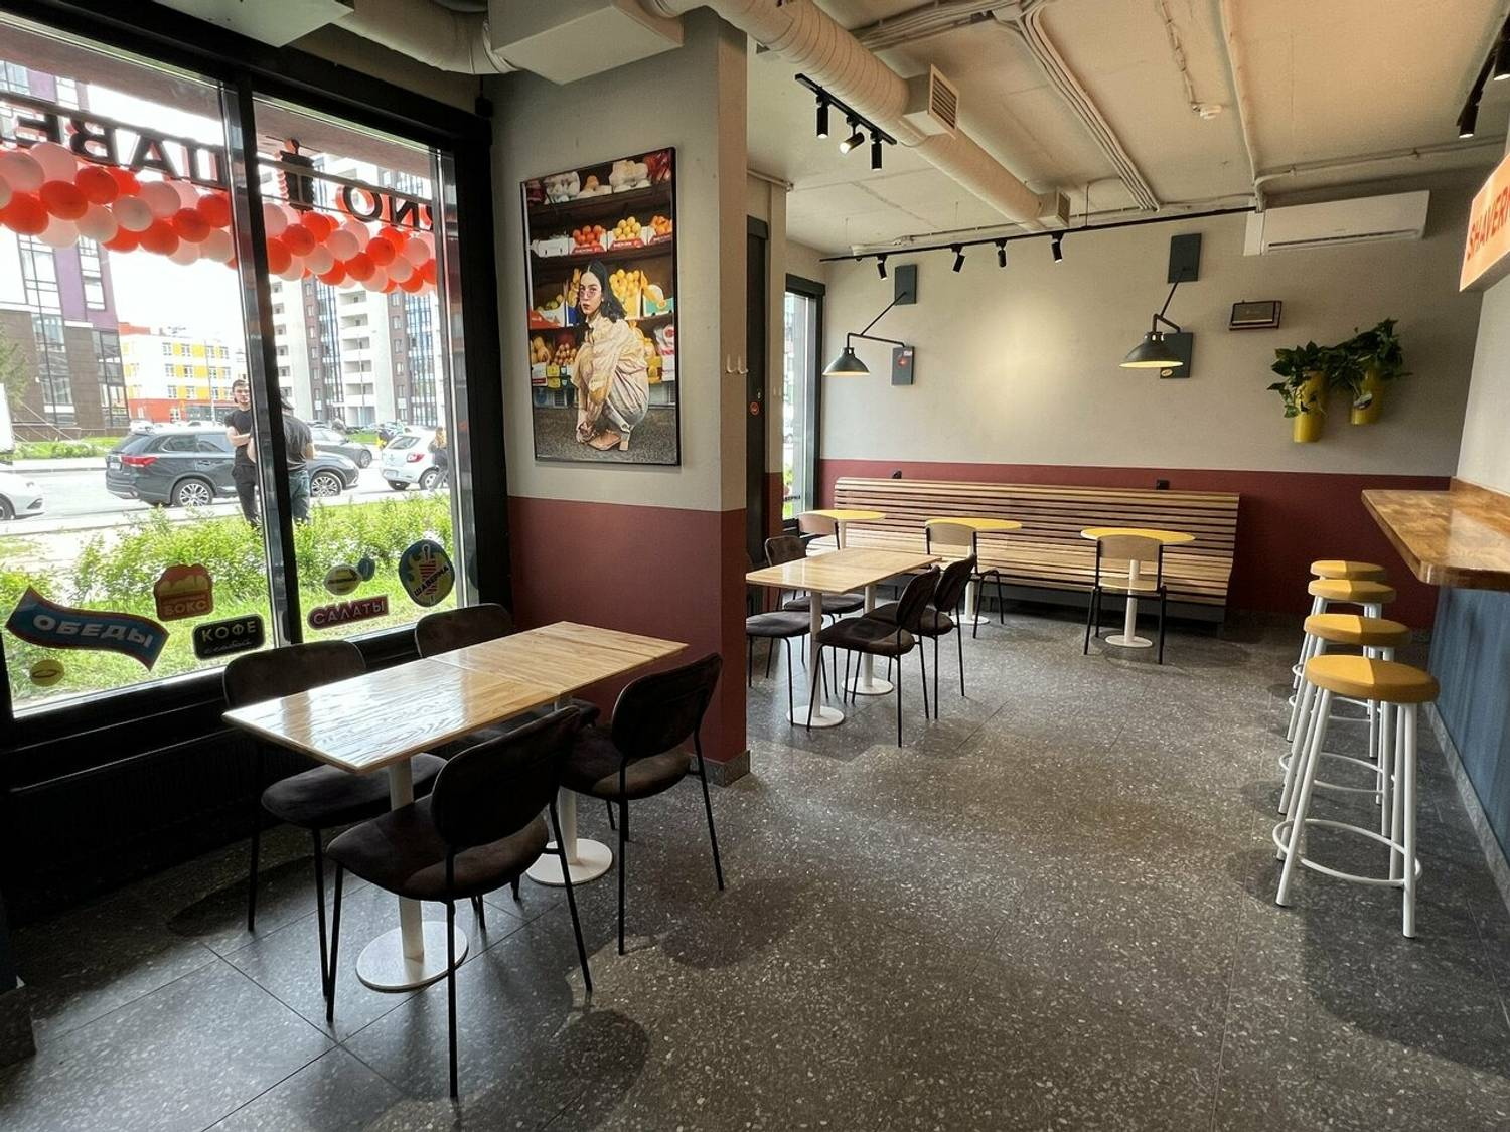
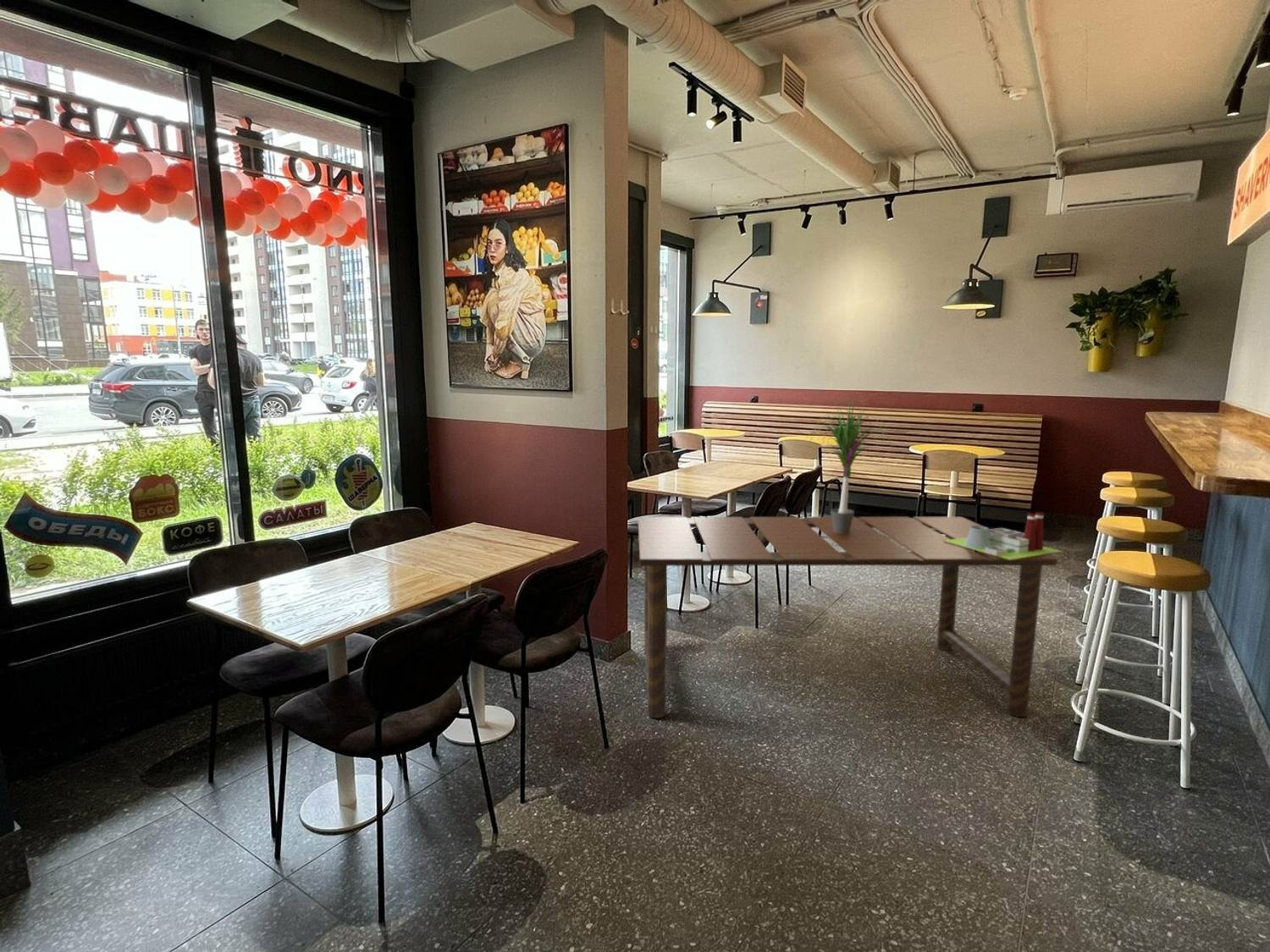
+ architectural model [944,511,1063,559]
+ dining table [637,516,1058,718]
+ potted plant [799,394,897,534]
